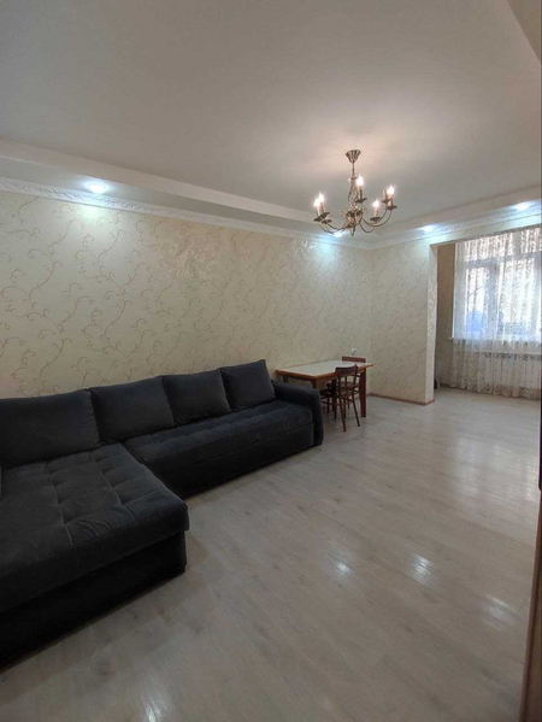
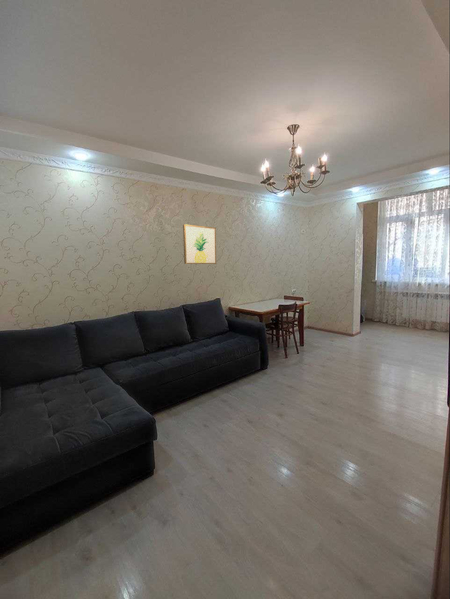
+ wall art [182,223,217,265]
